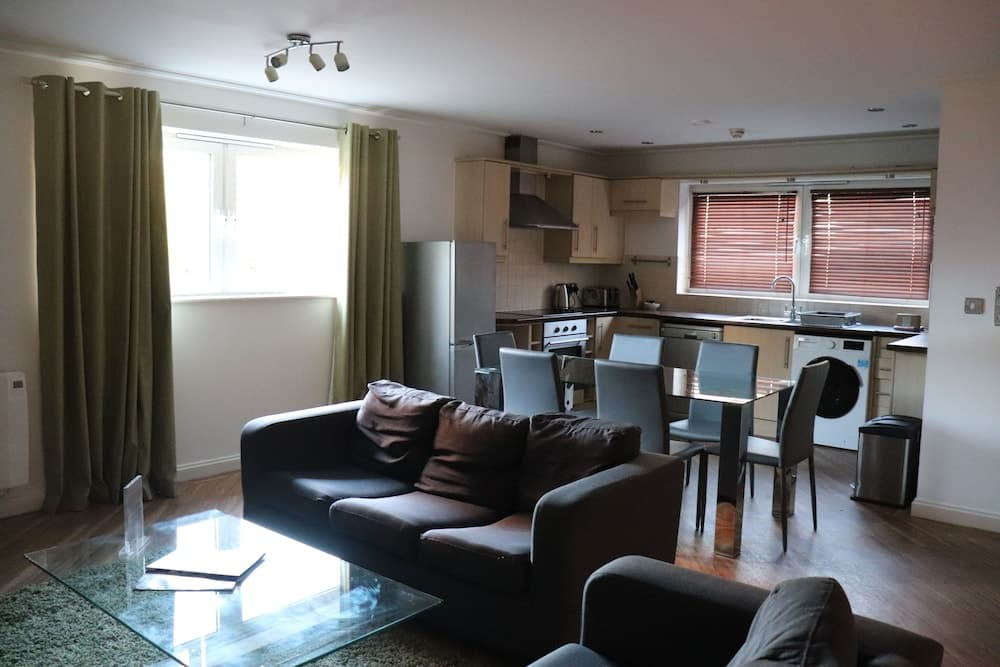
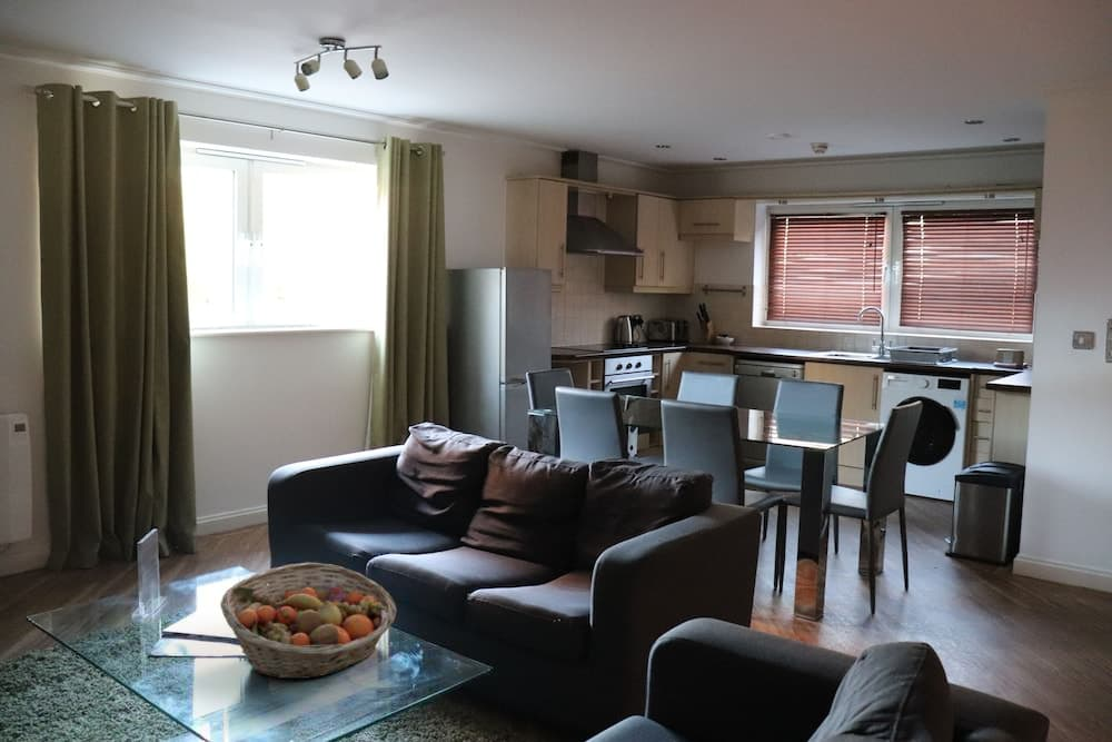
+ fruit basket [219,562,398,680]
